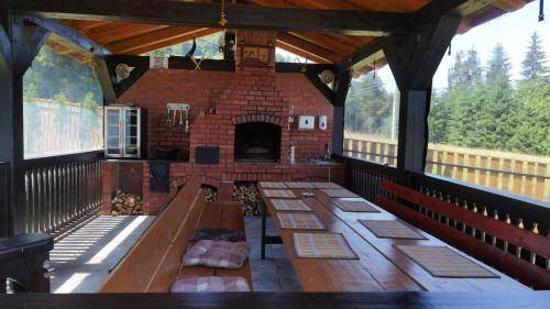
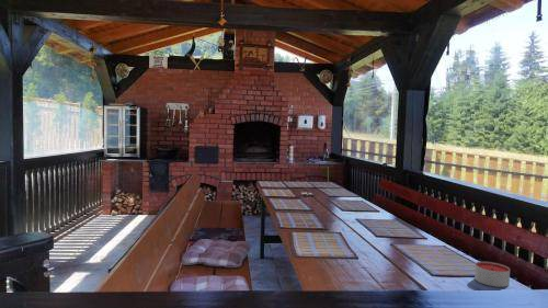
+ candle [473,261,511,288]
